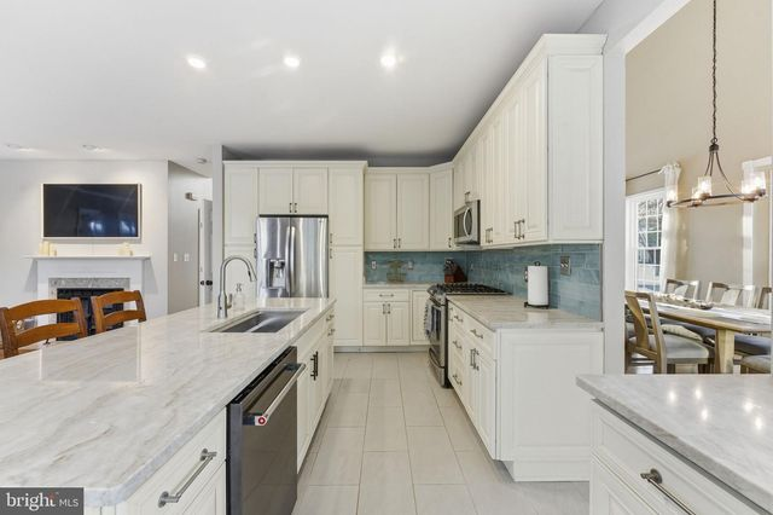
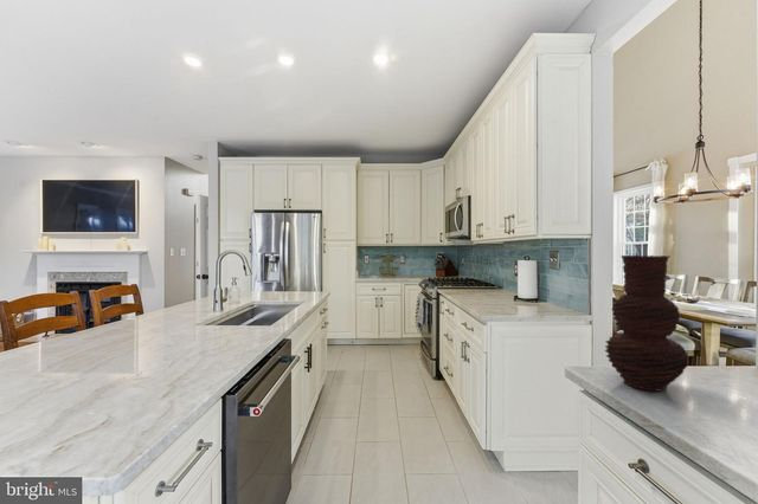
+ vase [604,254,689,393]
